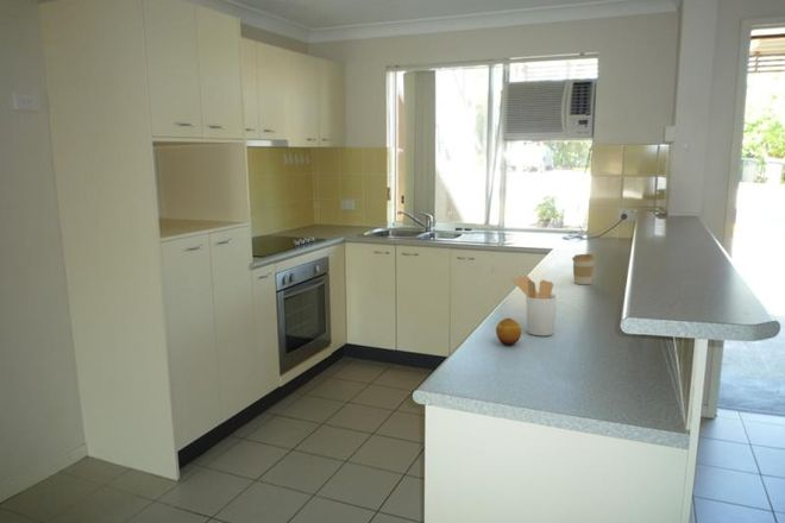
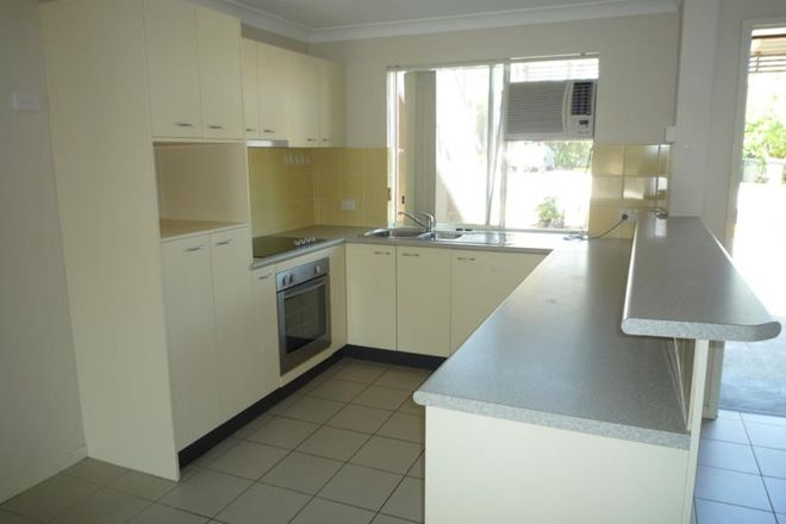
- coffee cup [571,253,596,285]
- utensil holder [510,275,558,336]
- fruit [495,317,522,347]
